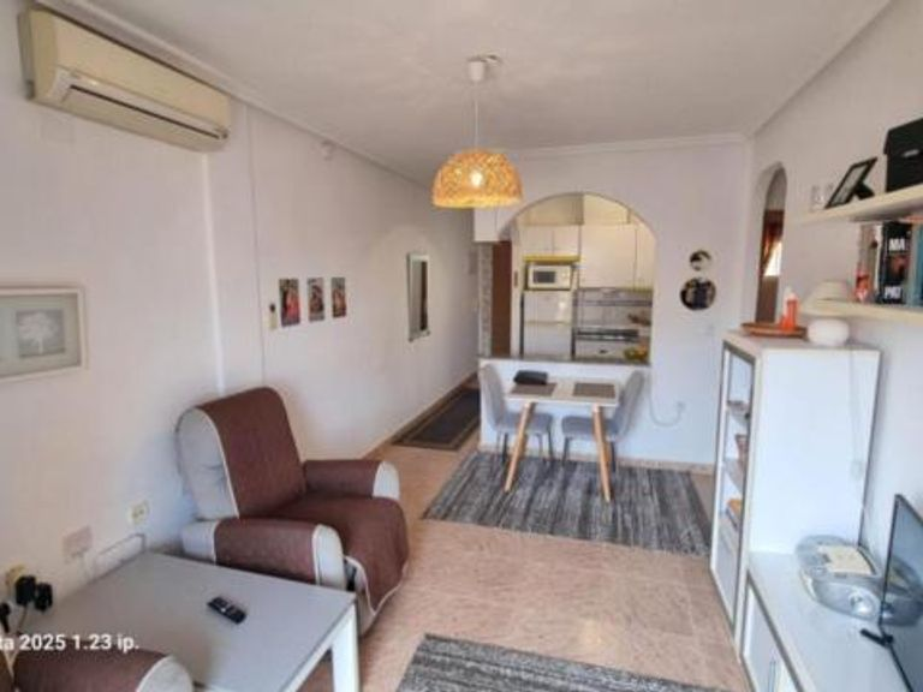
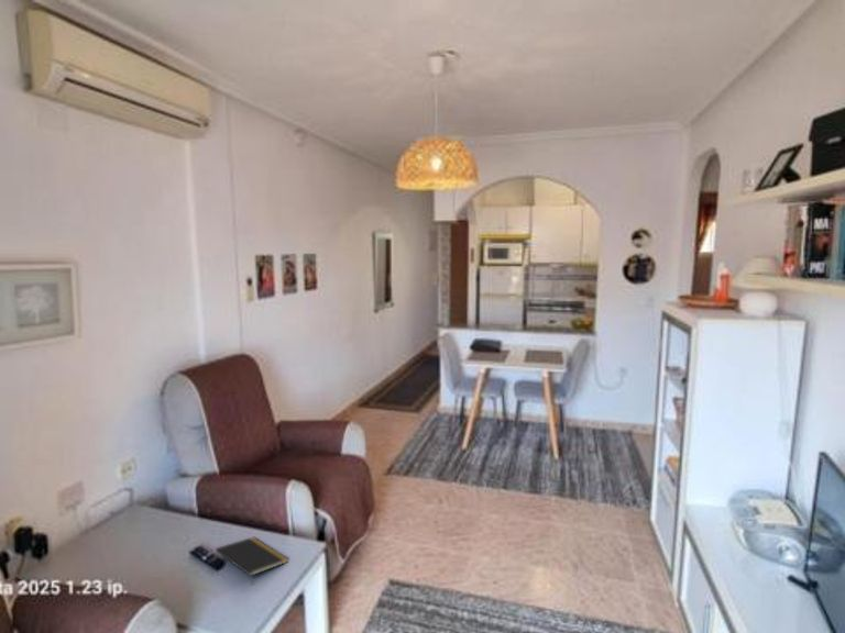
+ notepad [215,536,289,586]
